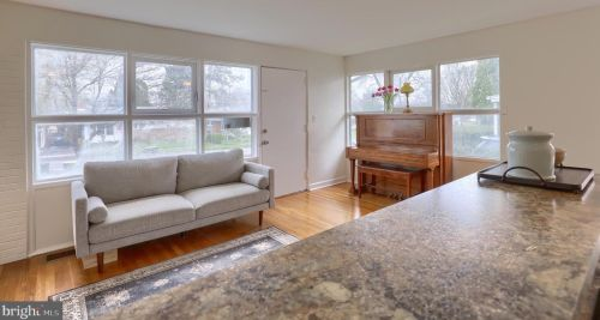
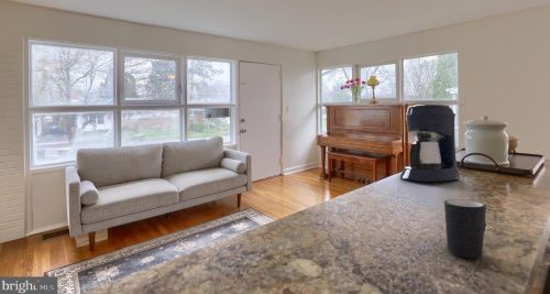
+ mug [443,198,487,259]
+ coffee maker [399,104,462,183]
